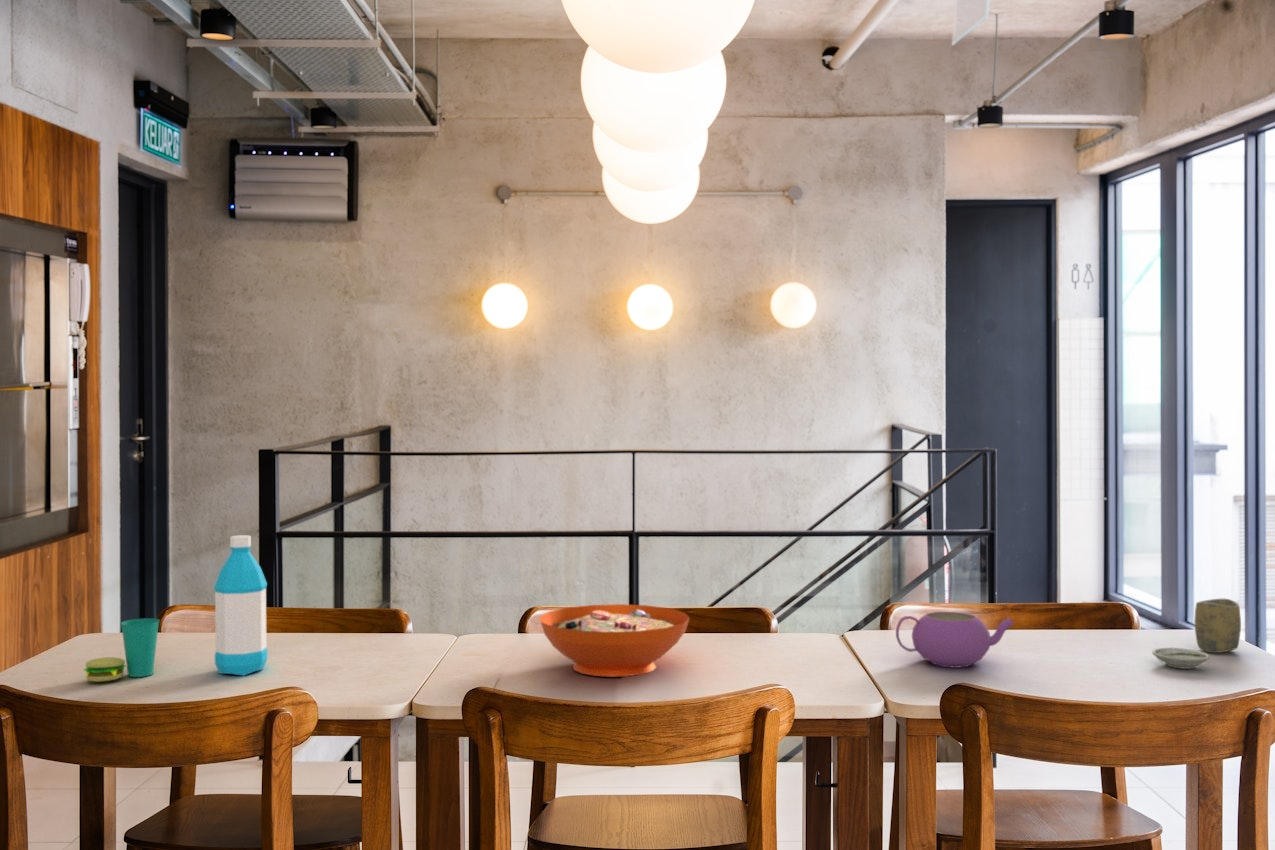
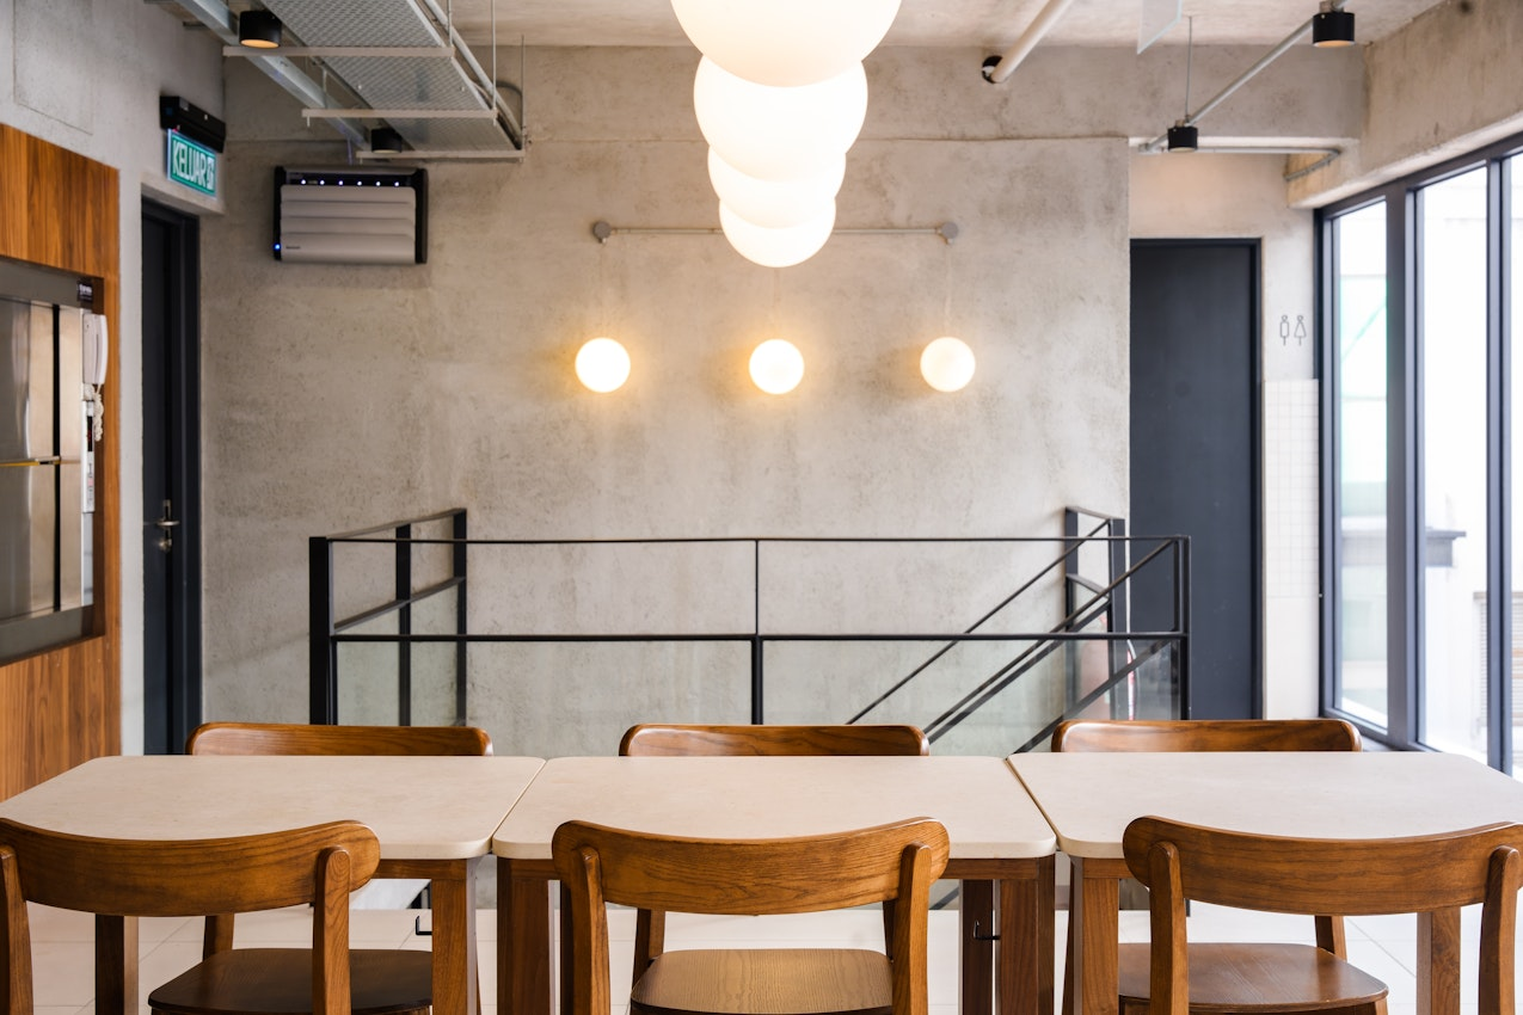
- decorative bowl [539,603,691,678]
- cup [83,617,161,683]
- saucer [1151,647,1210,670]
- water bottle [213,534,268,677]
- cup [1193,598,1242,654]
- teapot [895,611,1015,669]
